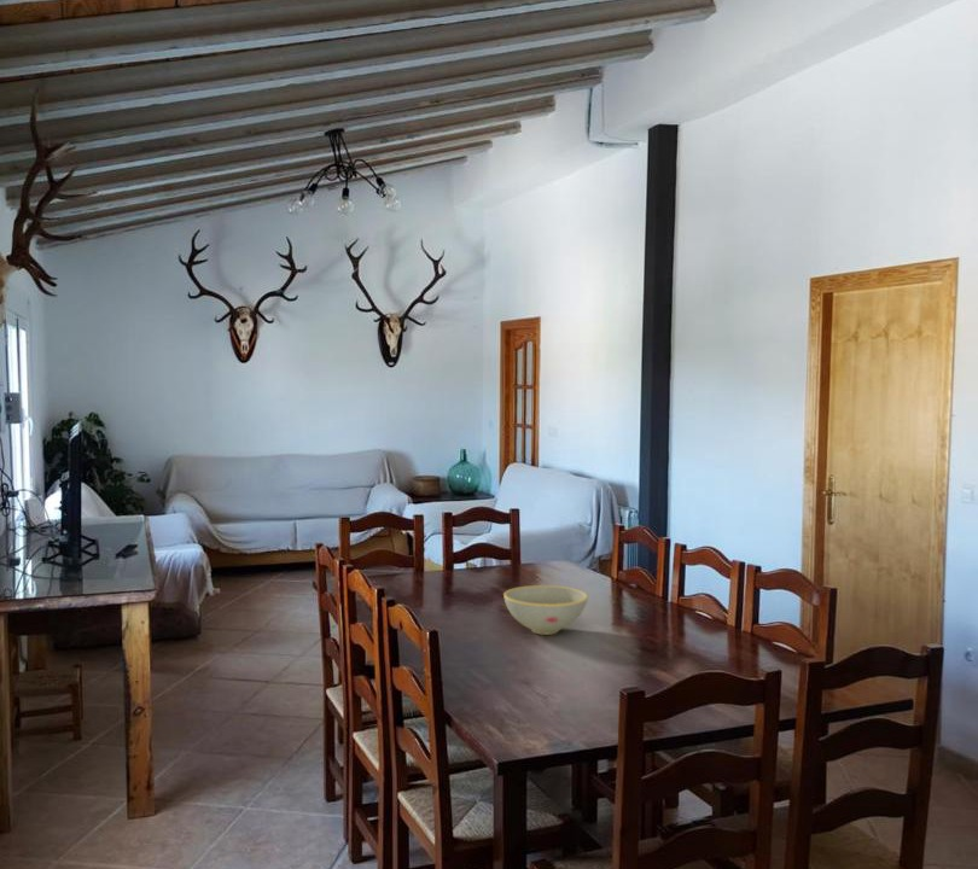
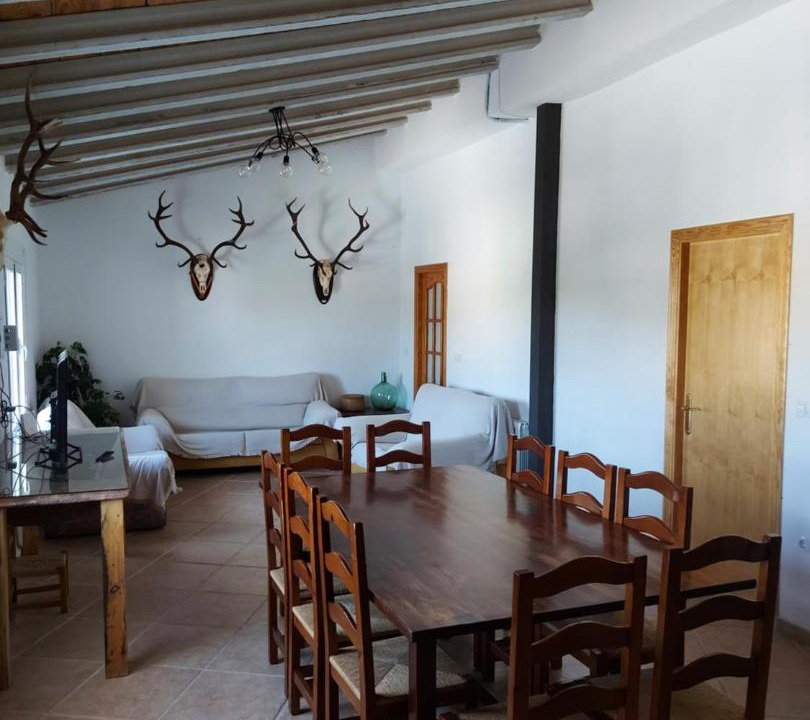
- bowl [502,584,589,636]
